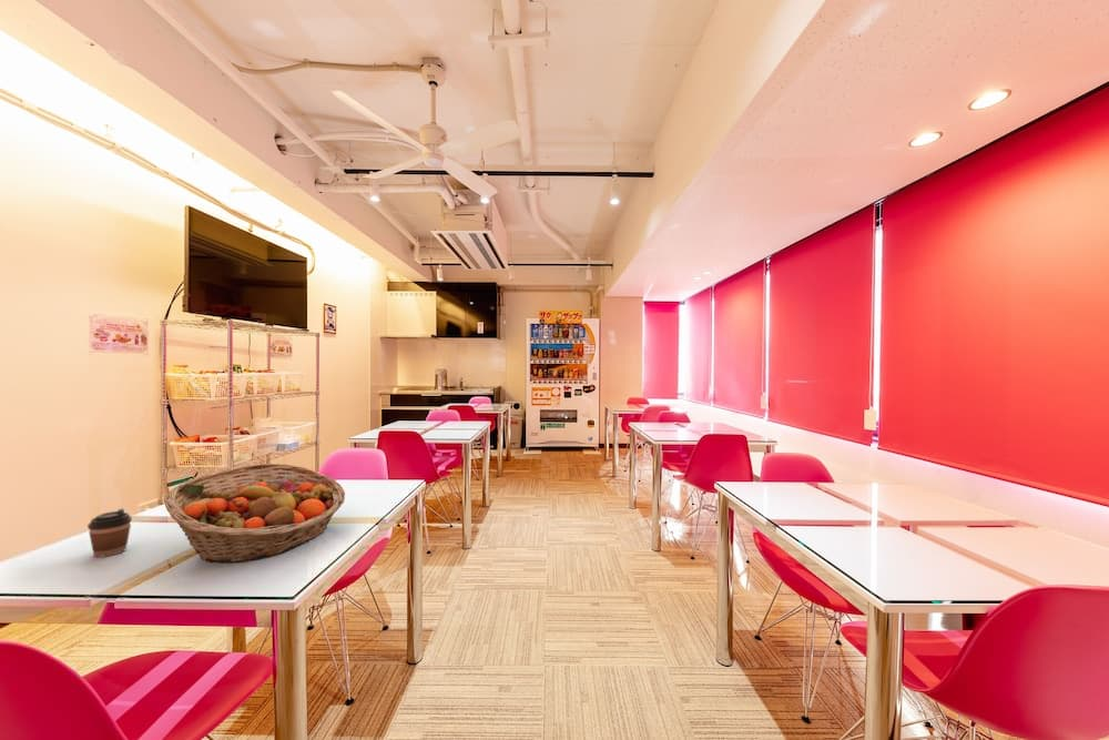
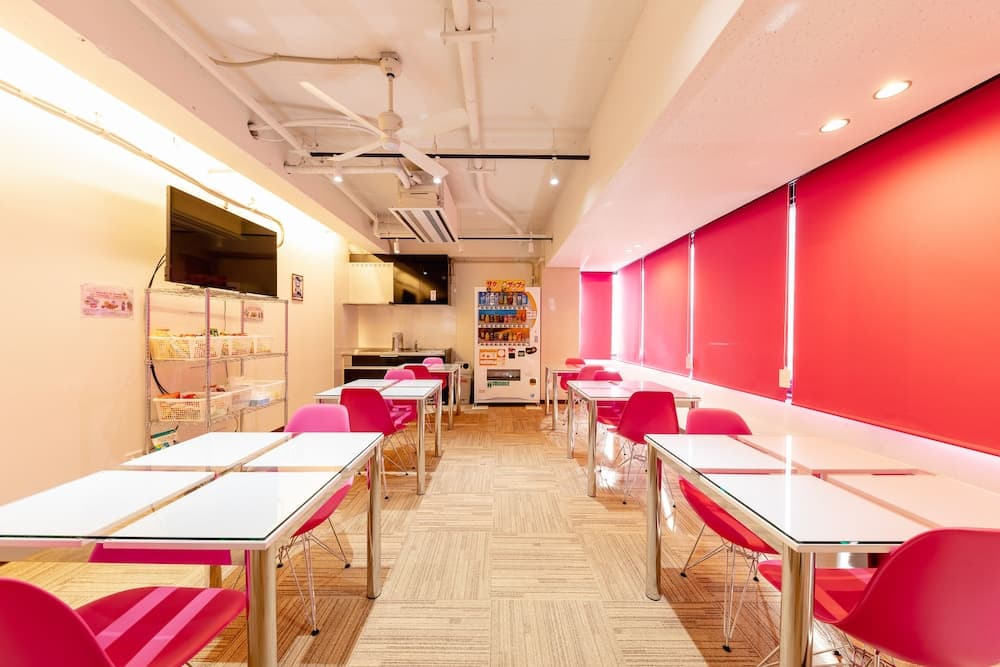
- fruit basket [163,463,346,564]
- coffee cup [87,508,133,558]
